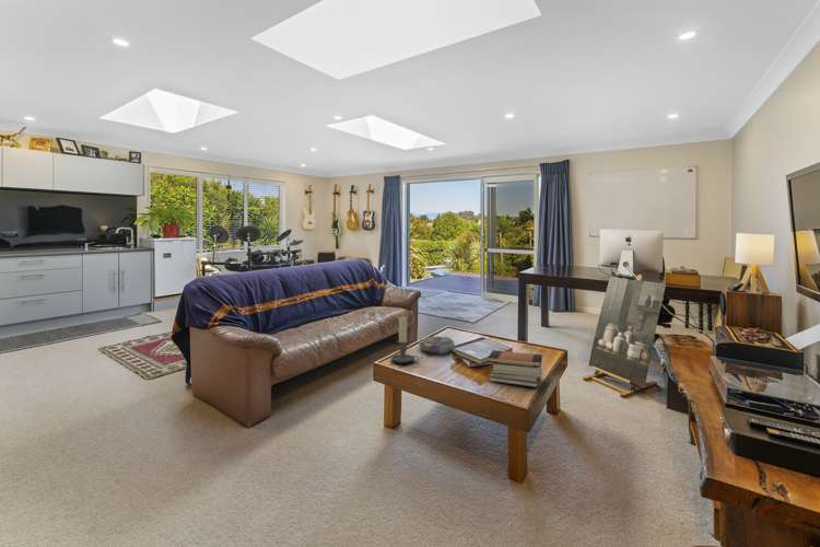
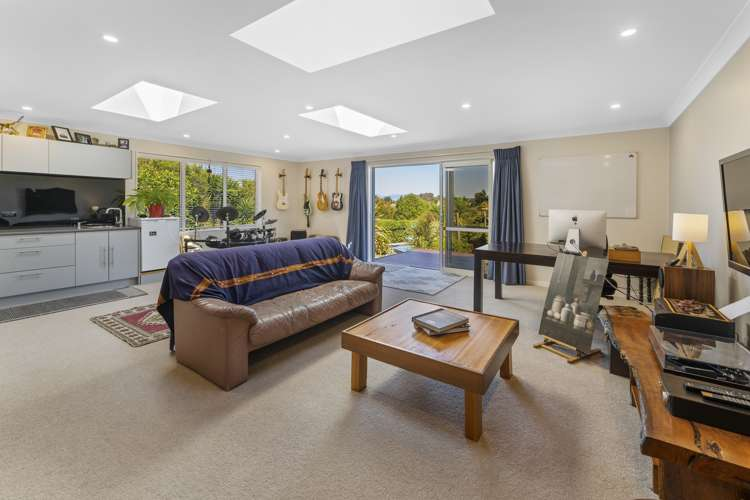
- book stack [487,349,543,388]
- decorative bowl [418,335,456,354]
- candle holder [389,316,420,364]
